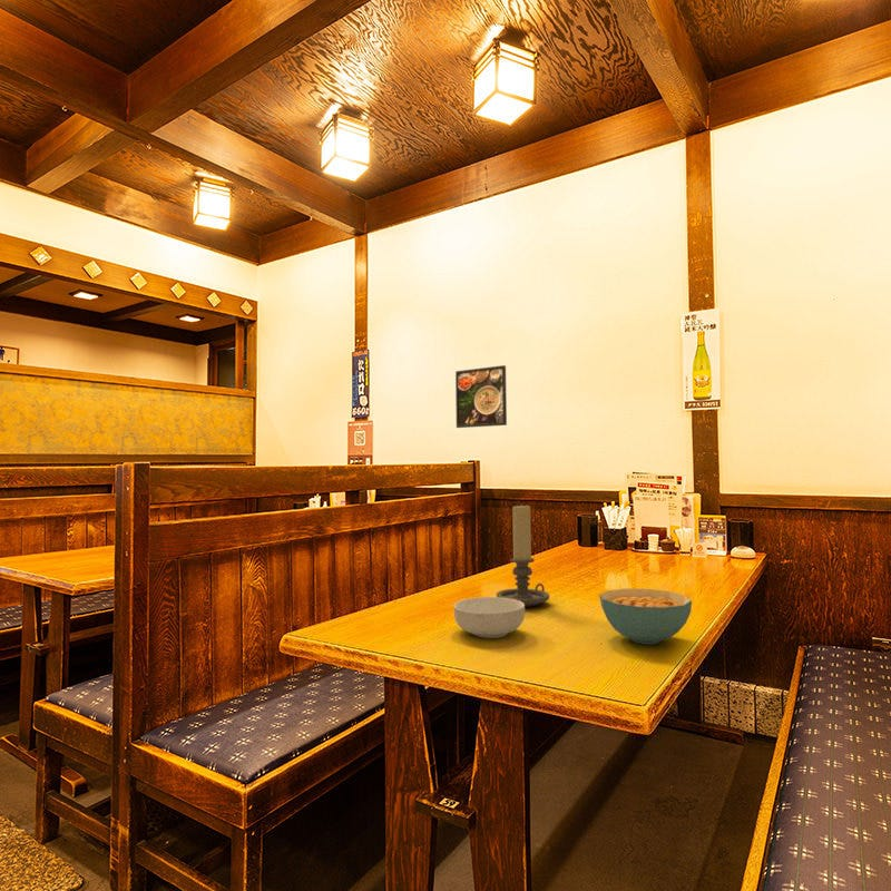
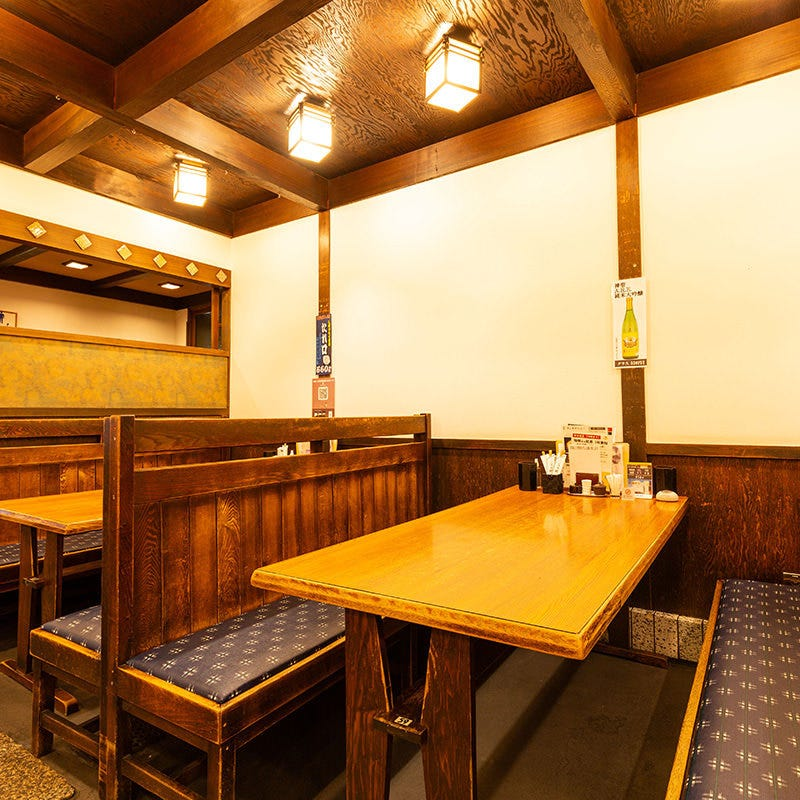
- cereal bowl [453,596,526,639]
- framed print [454,364,508,429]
- cereal bowl [598,587,693,646]
- candle holder [496,503,550,608]
